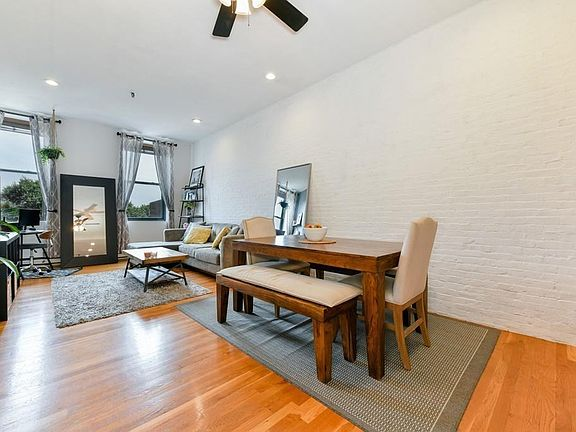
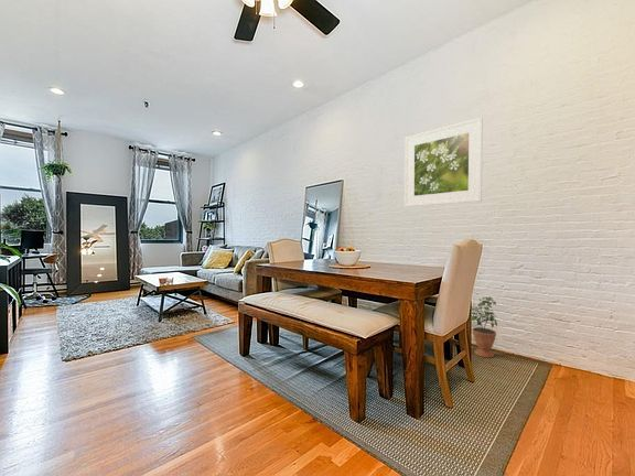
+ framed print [403,117,484,208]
+ potted plant [471,295,498,359]
